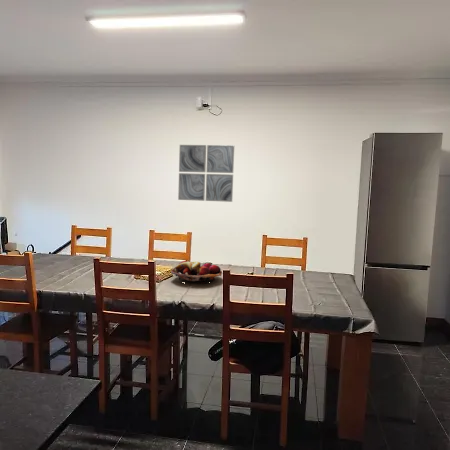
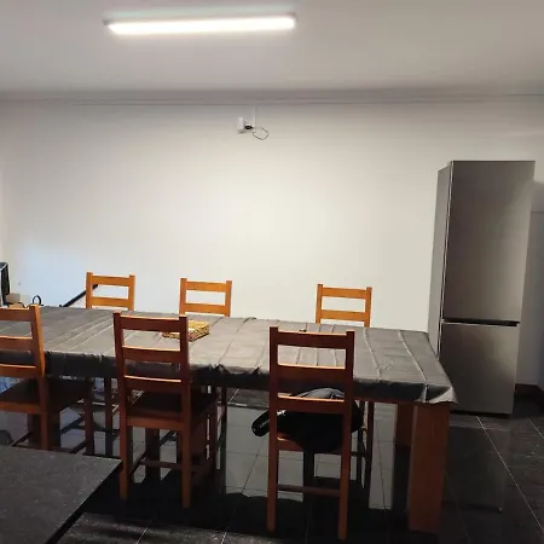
- wall art [177,144,235,203]
- fruit basket [170,260,223,285]
